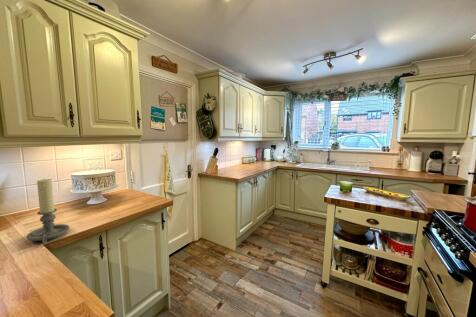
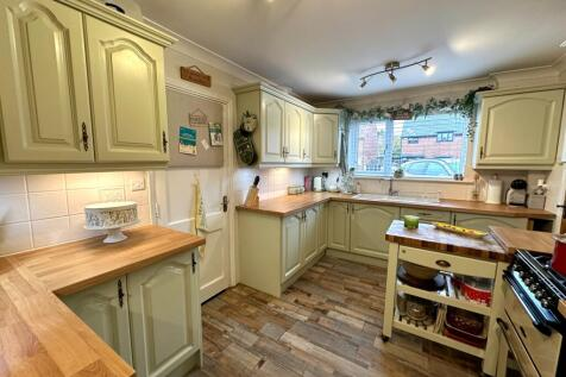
- candle holder [25,178,70,245]
